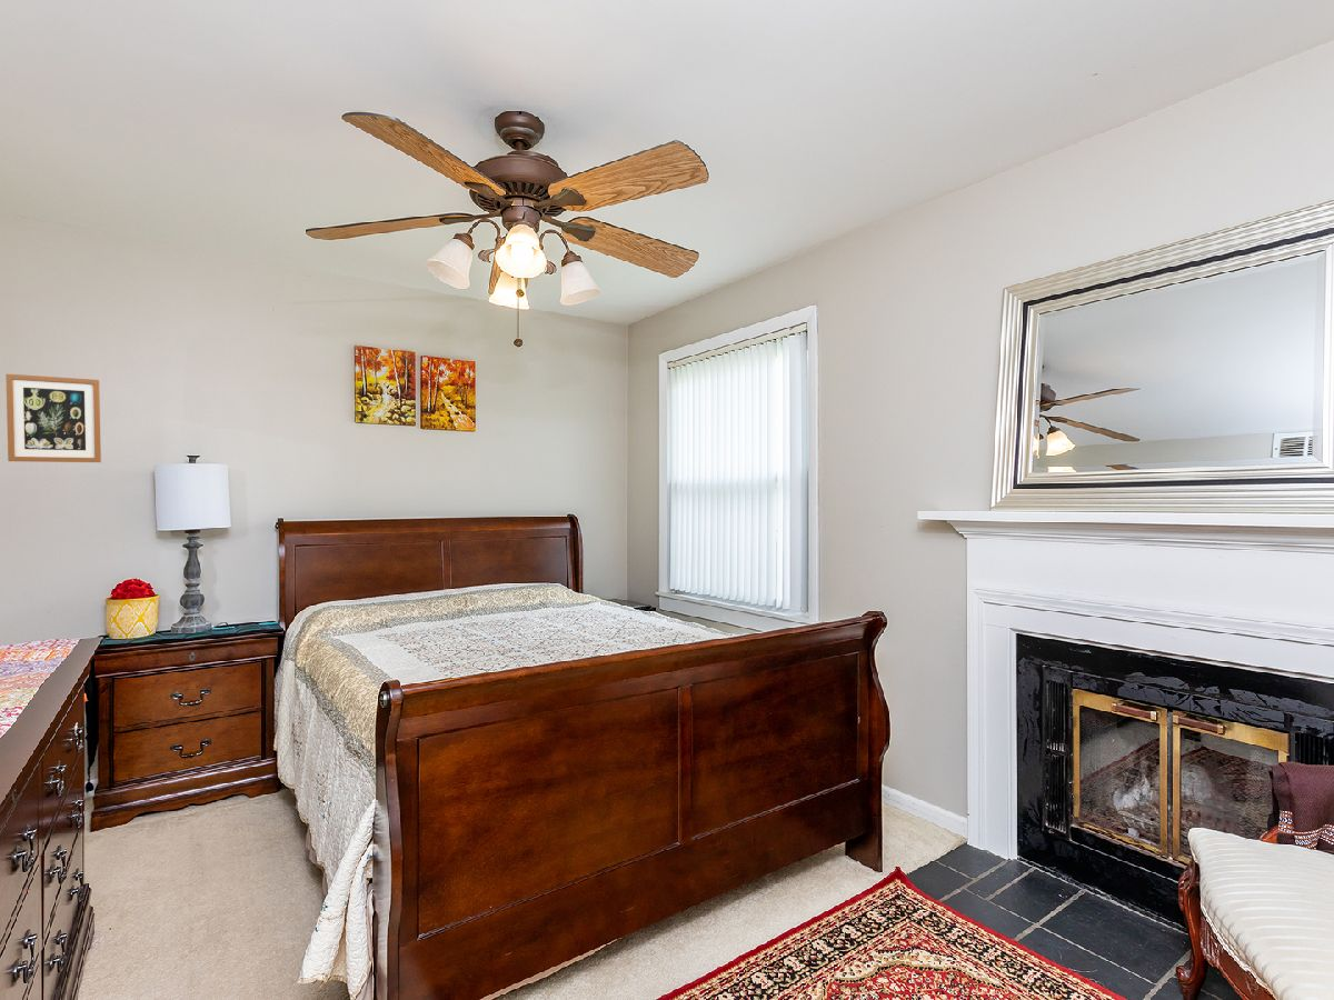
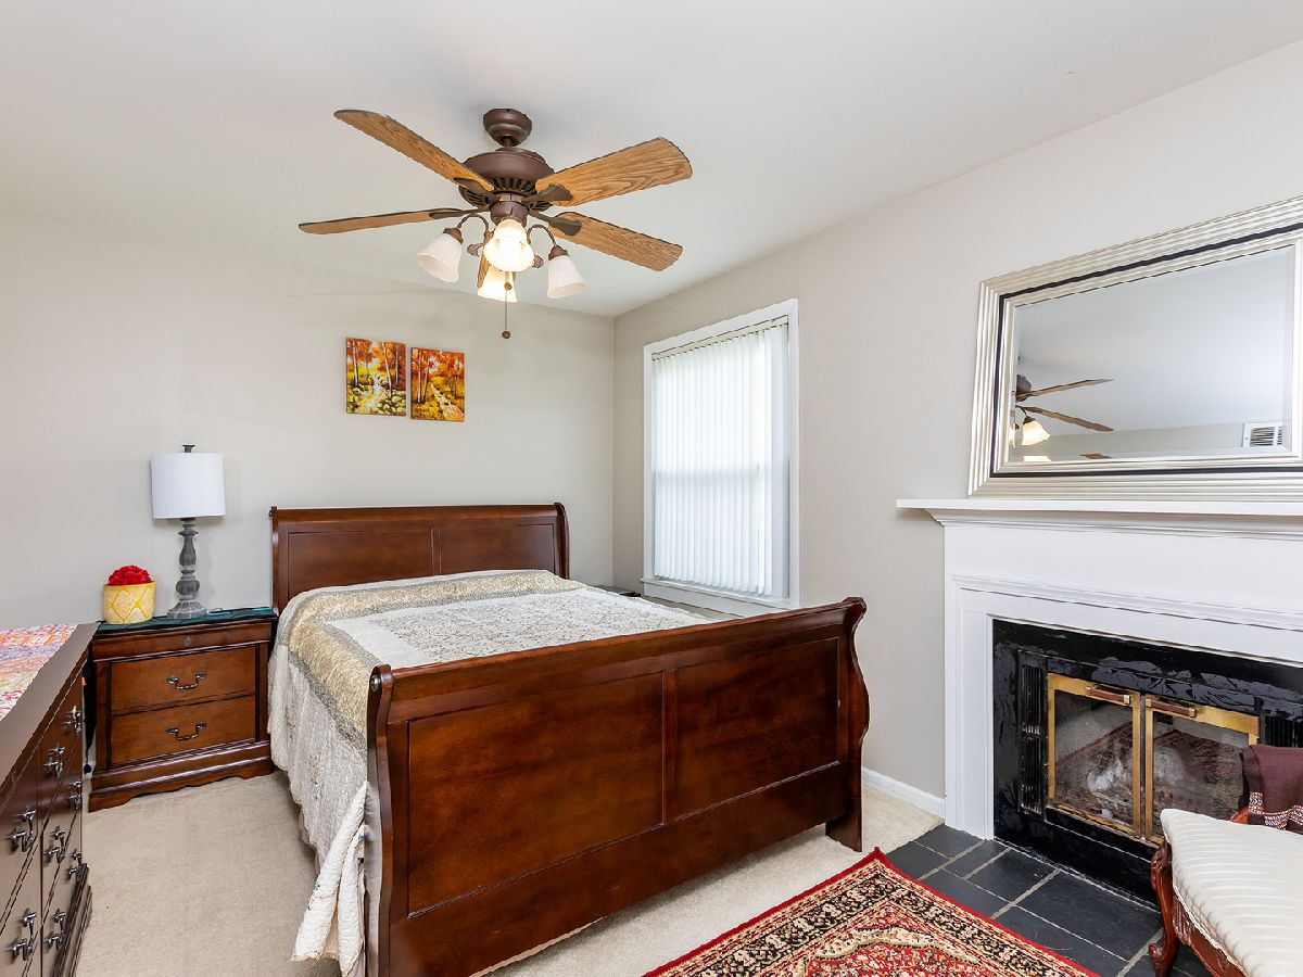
- wall art [4,373,102,463]
